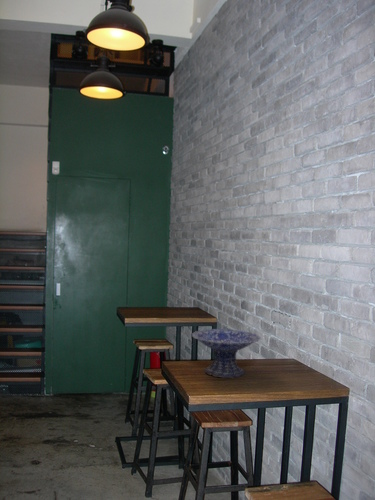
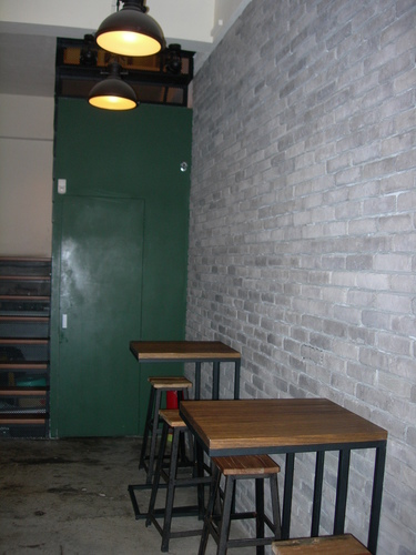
- decorative bowl [191,328,261,379]
